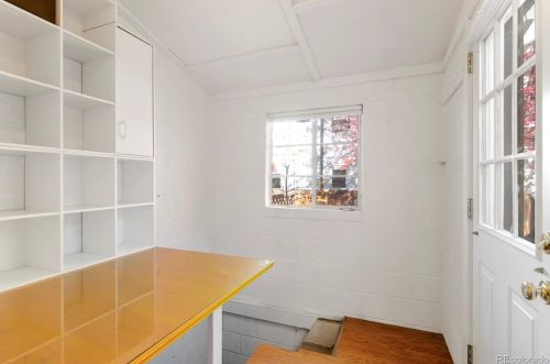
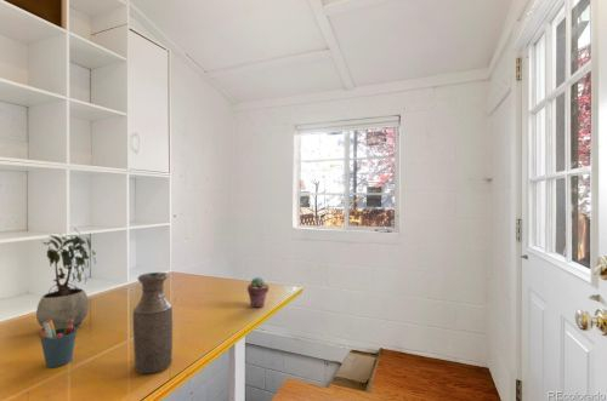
+ pen holder [39,319,78,368]
+ potted plant [35,229,97,332]
+ potted succulent [246,276,270,309]
+ bottle [132,271,174,374]
